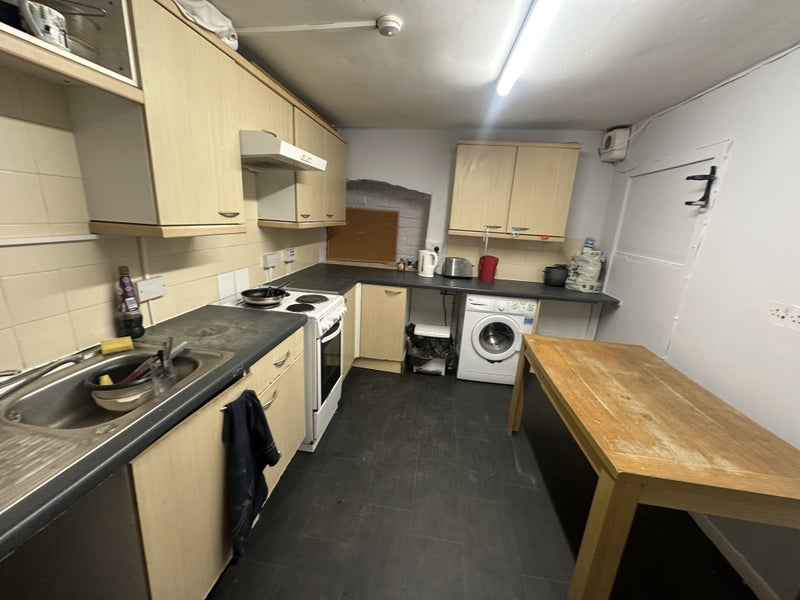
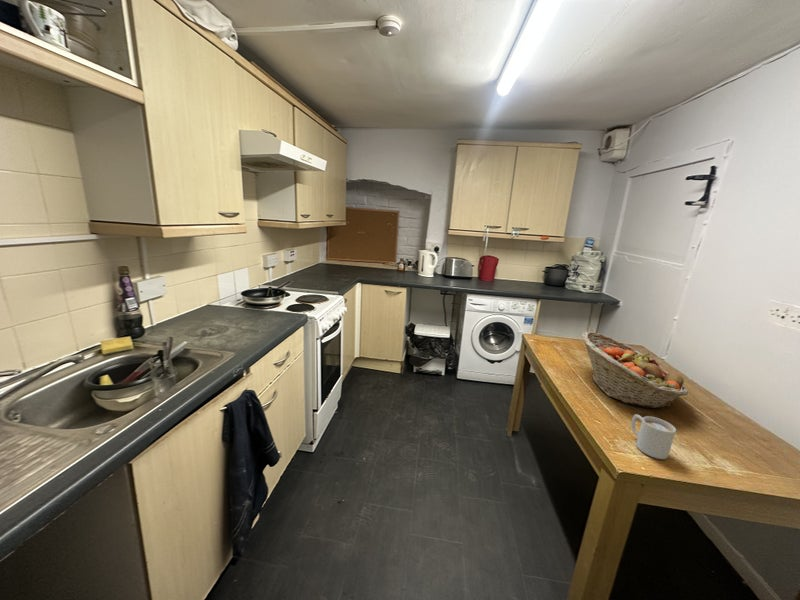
+ fruit basket [581,331,689,409]
+ mug [630,413,677,460]
